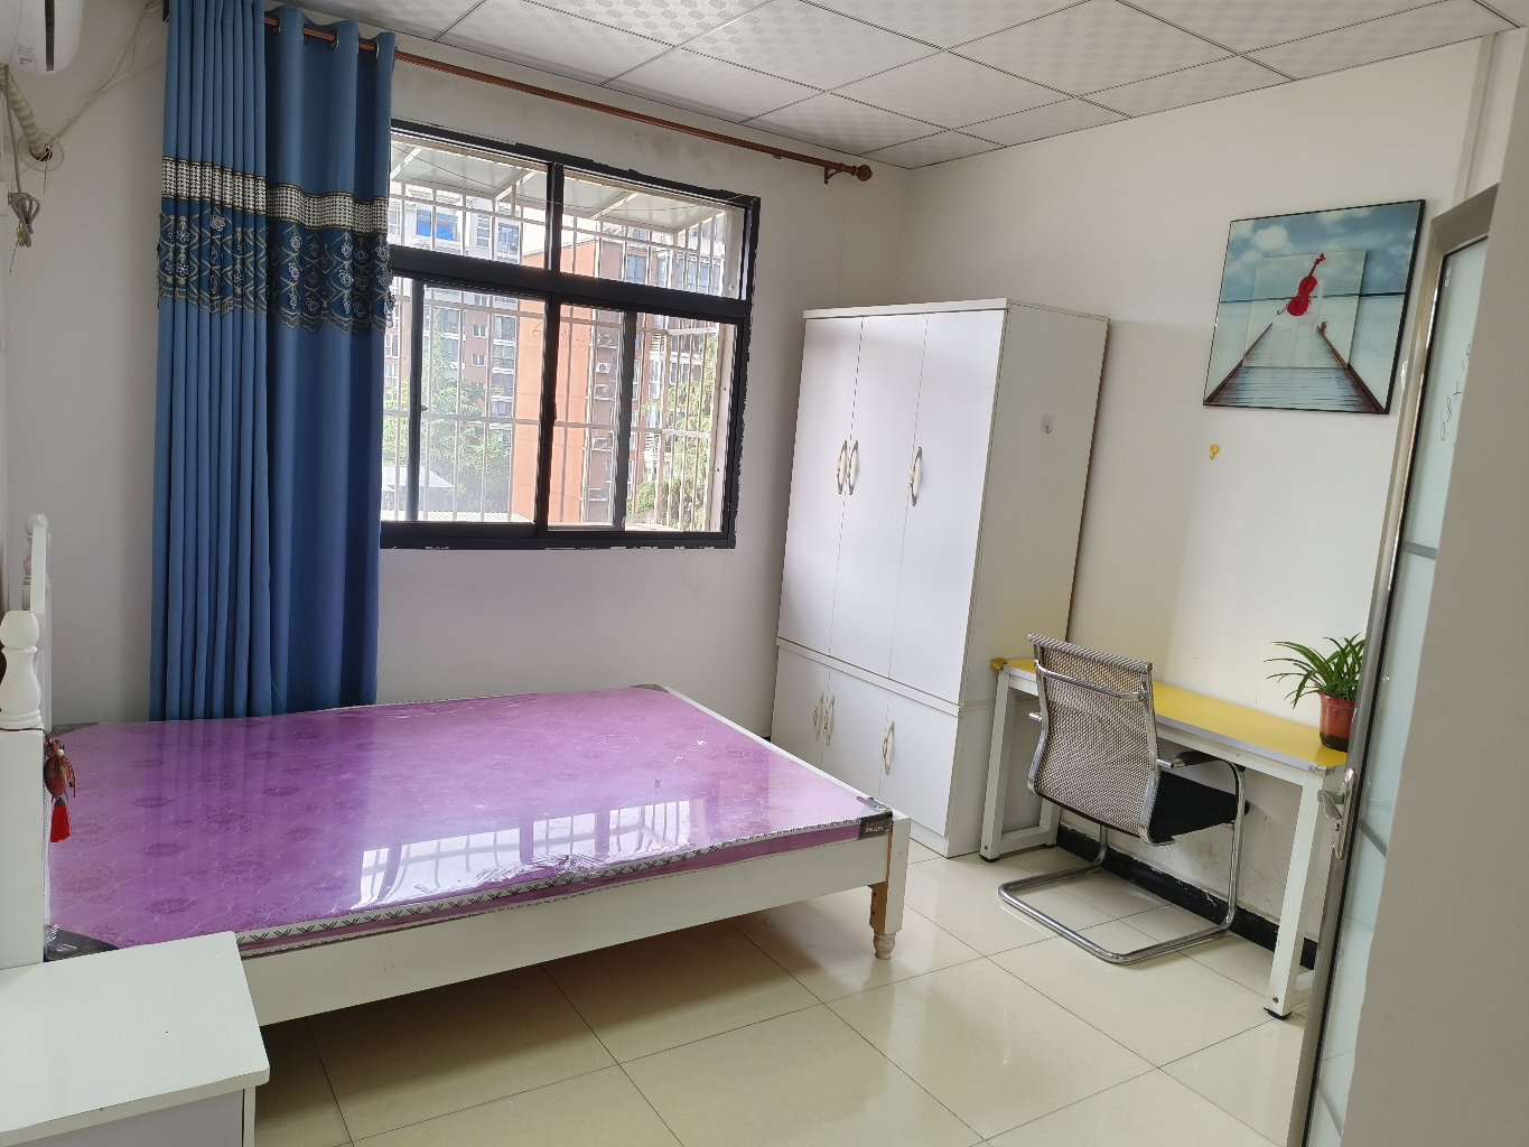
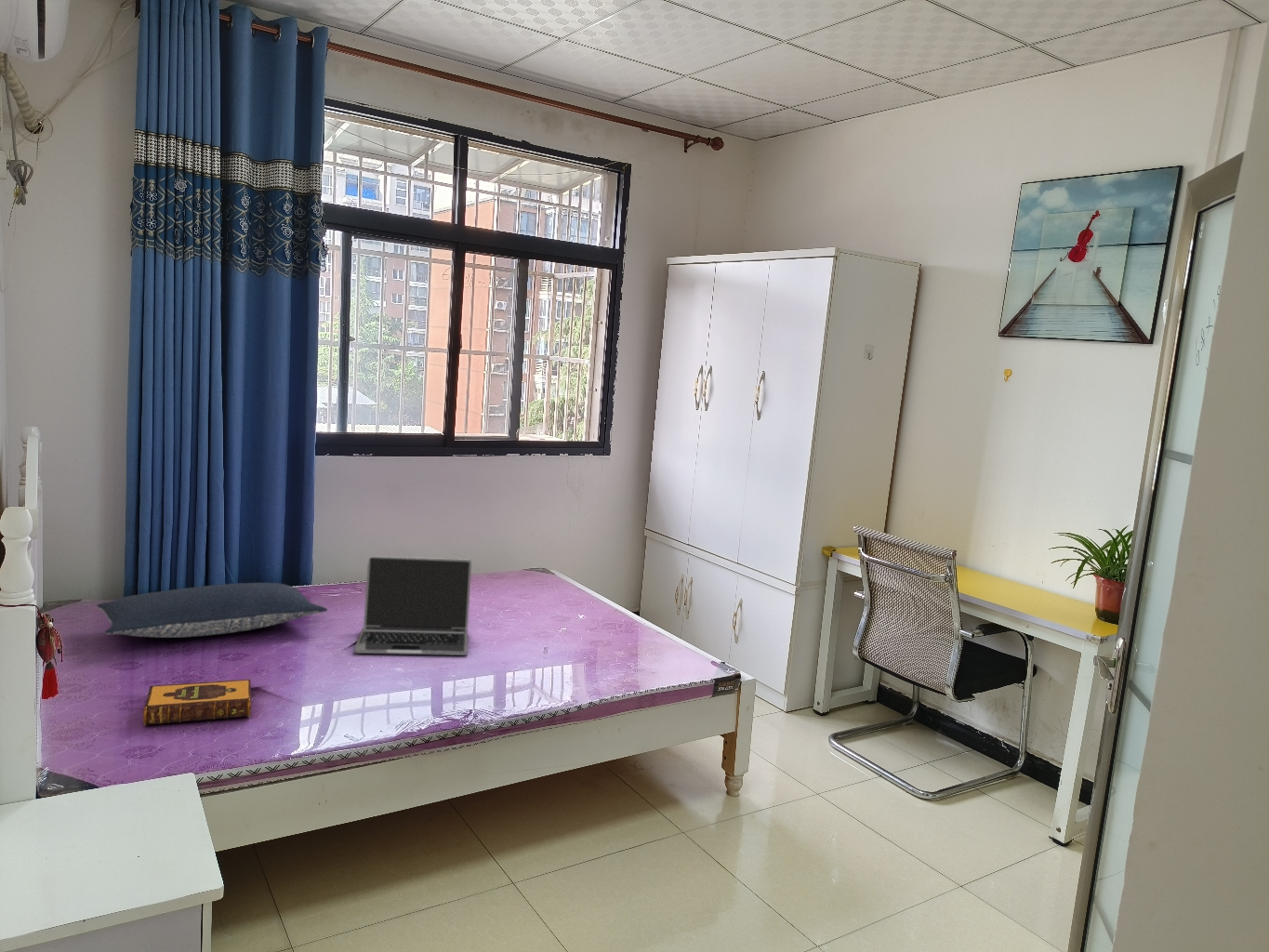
+ pillow [95,582,328,639]
+ laptop [353,555,472,656]
+ hardback book [142,679,252,726]
